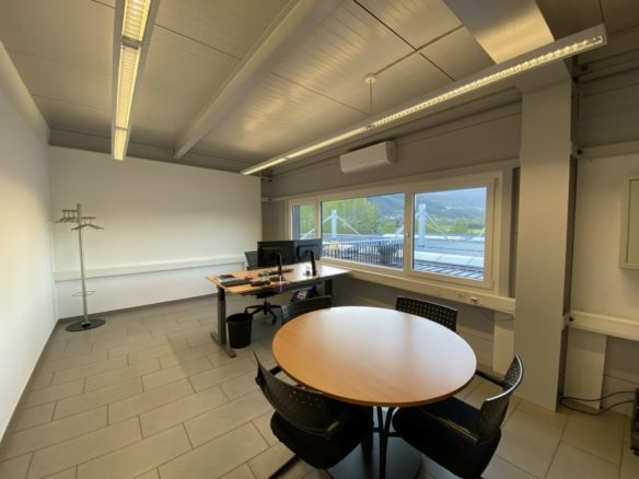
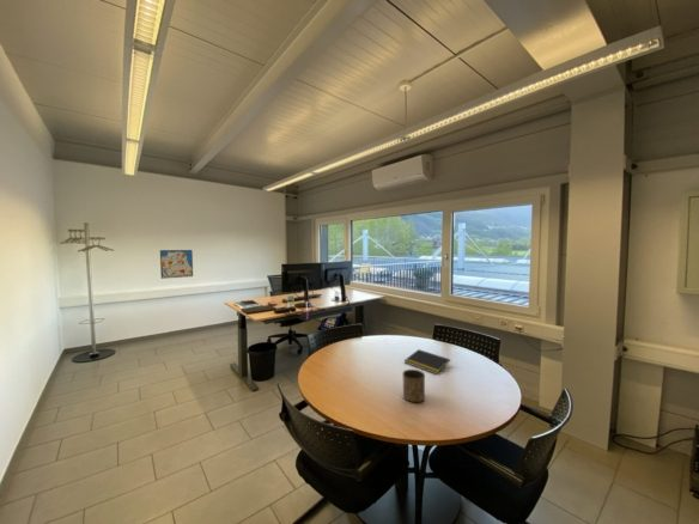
+ wall art [159,249,194,280]
+ notepad [403,348,451,376]
+ cup [401,368,426,403]
